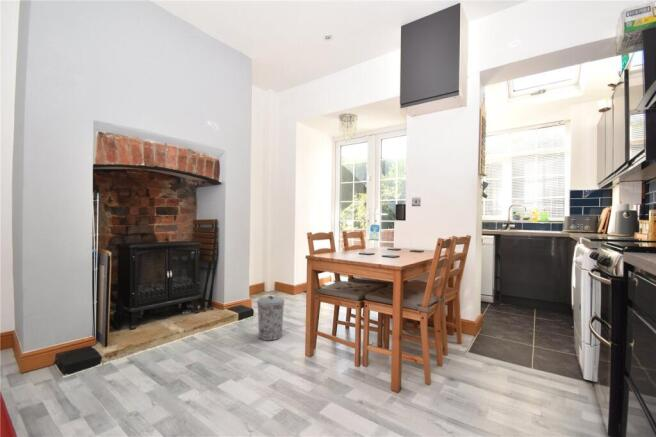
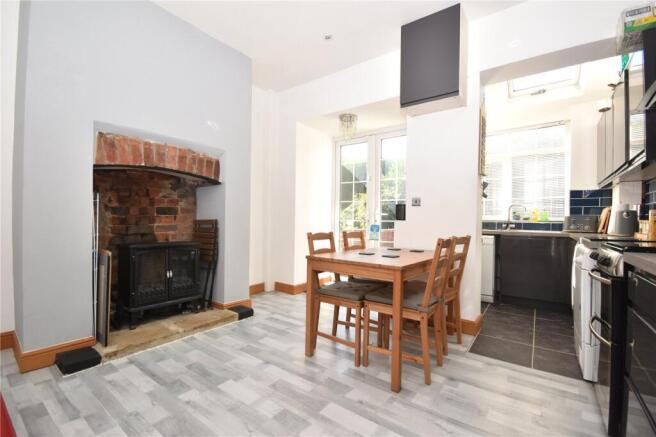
- trash can [256,295,285,342]
